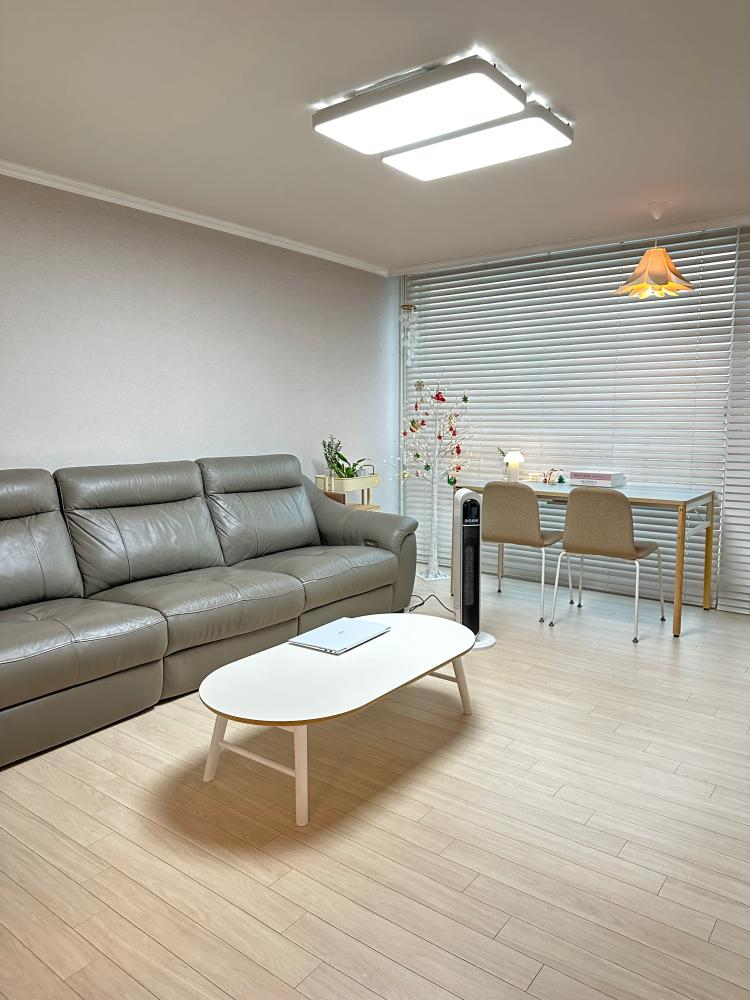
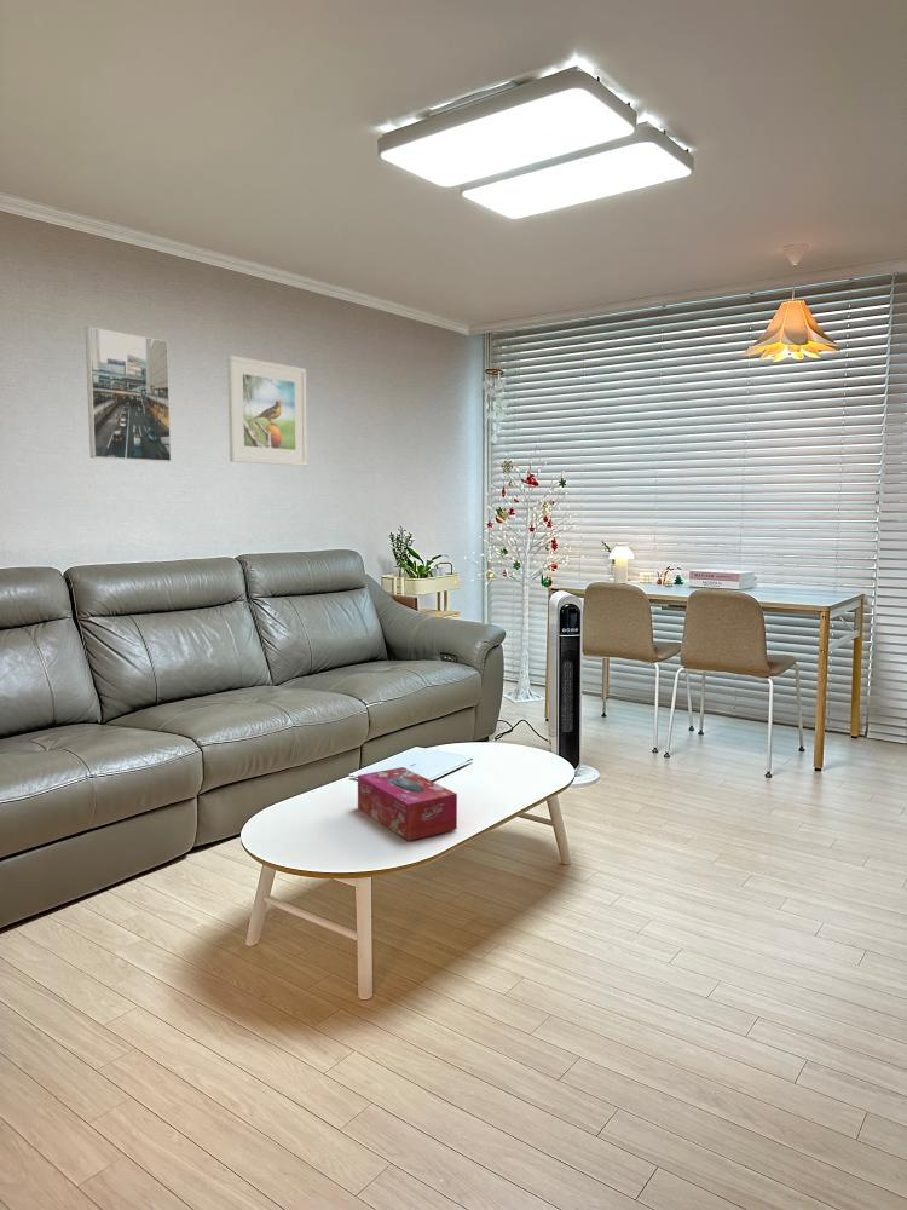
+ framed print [85,325,173,463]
+ tissue box [357,766,458,842]
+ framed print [226,355,308,467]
